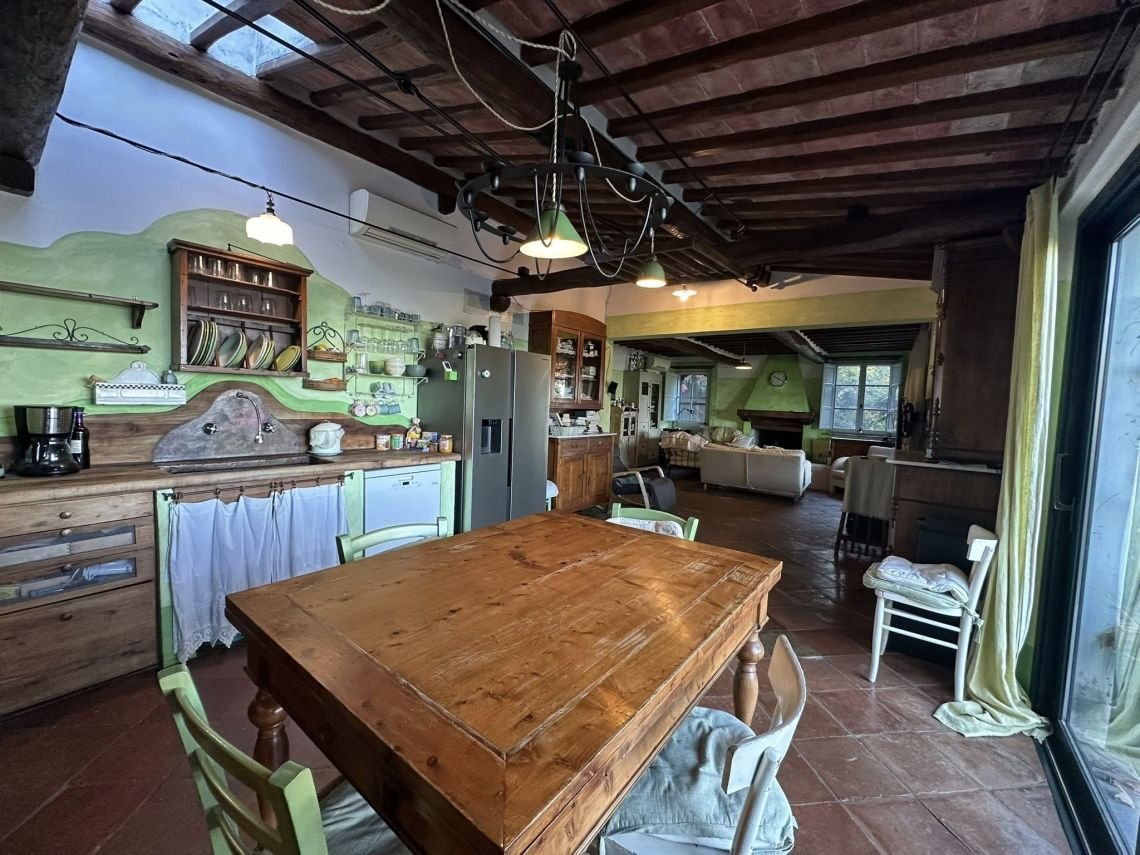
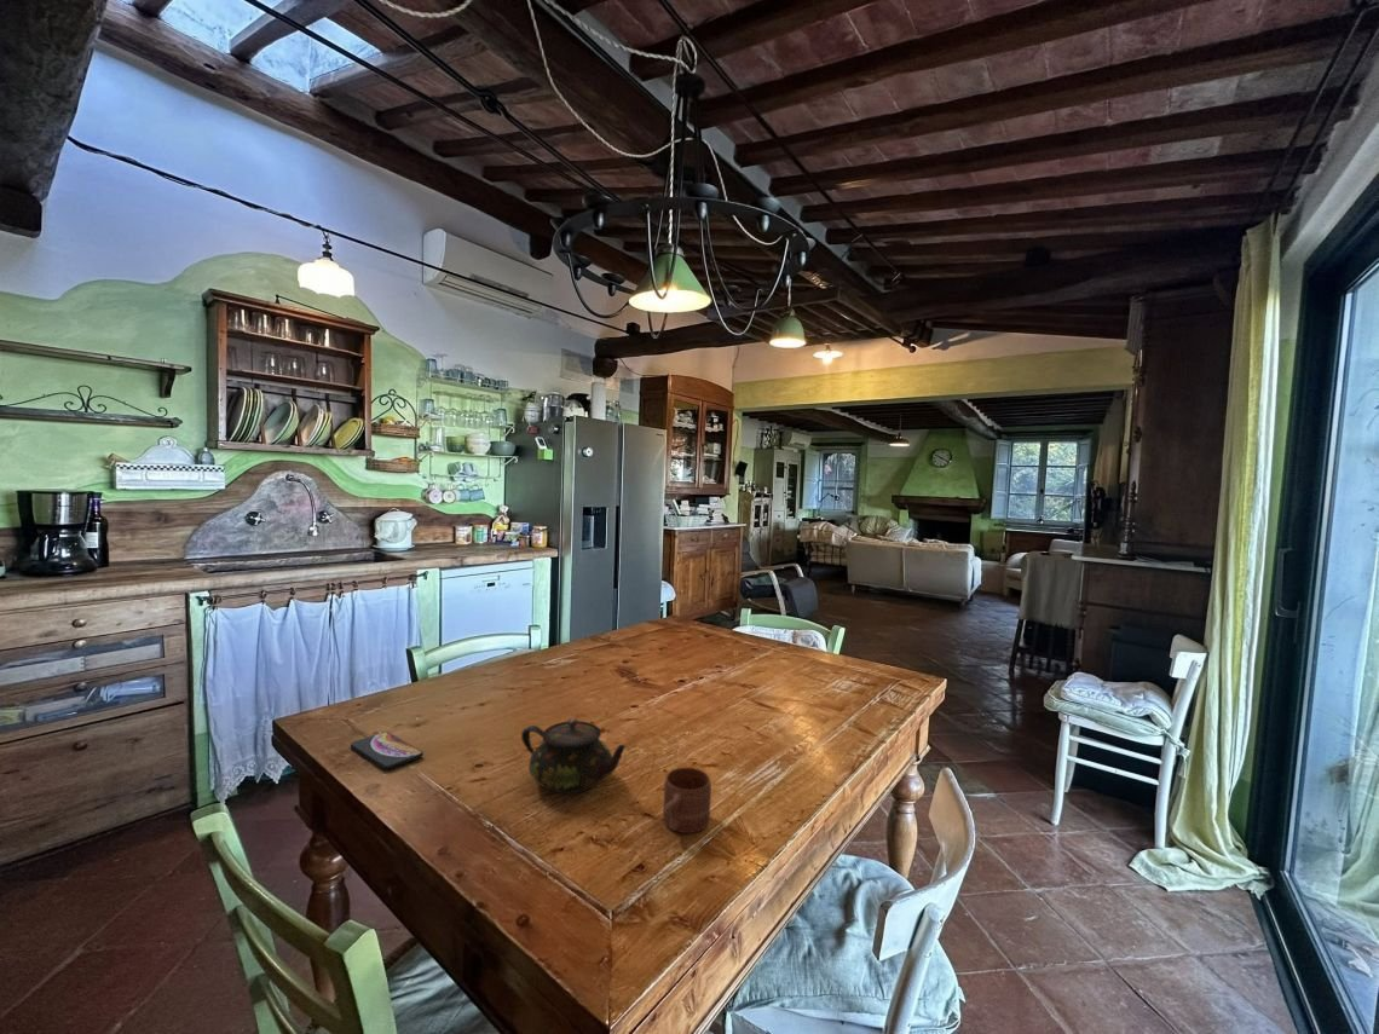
+ smartphone [350,730,425,770]
+ mug [662,767,712,834]
+ teapot [520,717,628,795]
